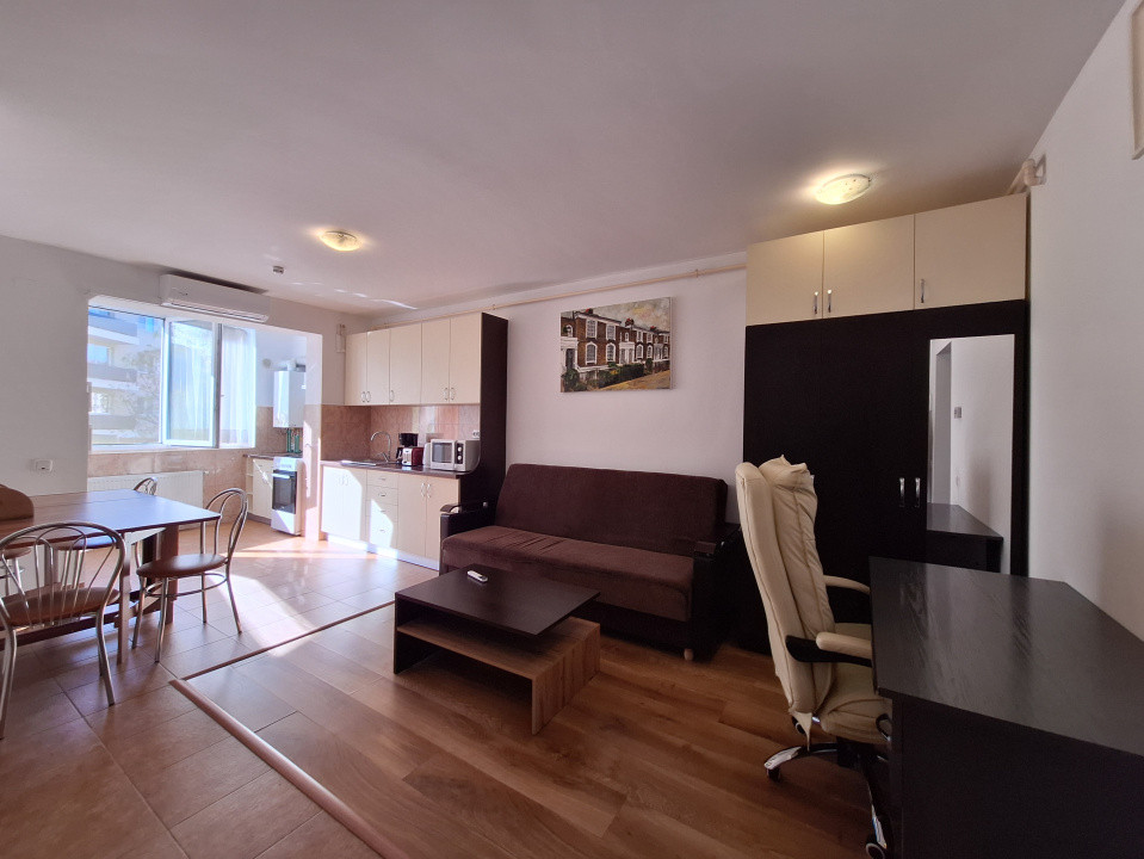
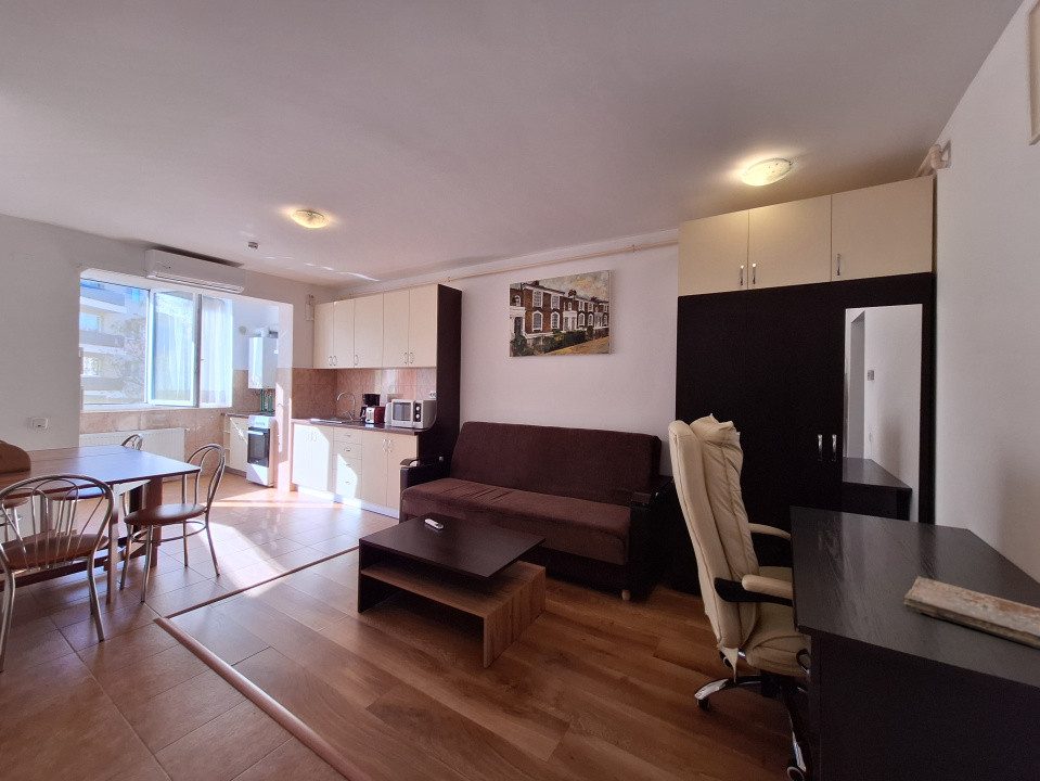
+ book [903,576,1040,650]
